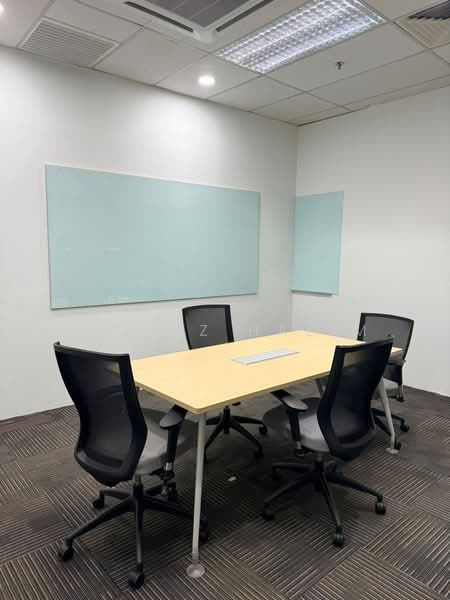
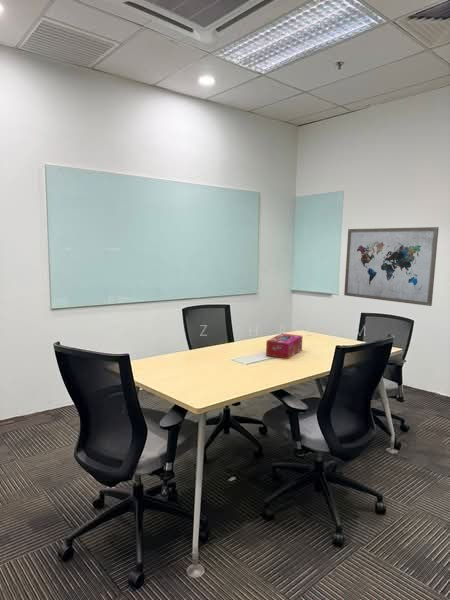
+ wall art [343,226,440,307]
+ tissue box [265,332,303,360]
